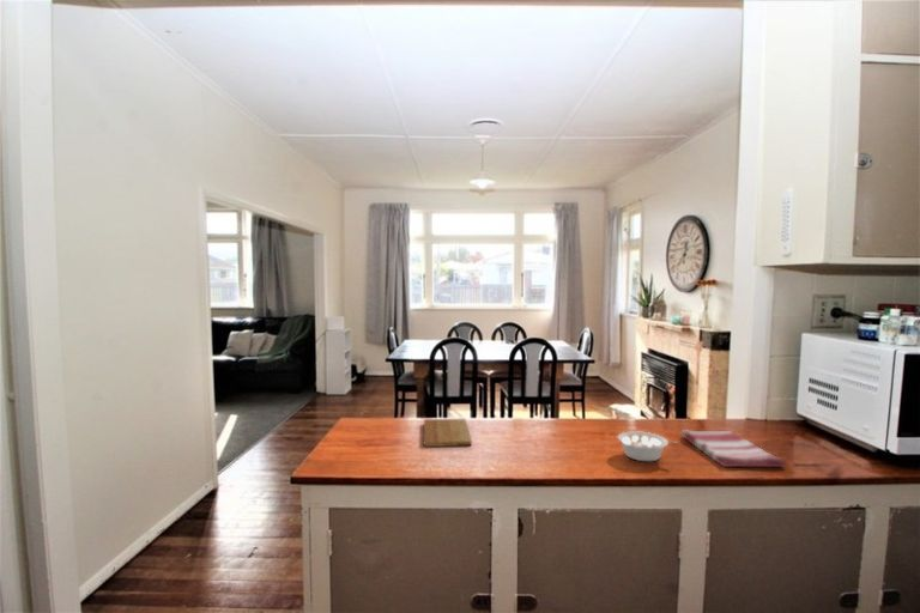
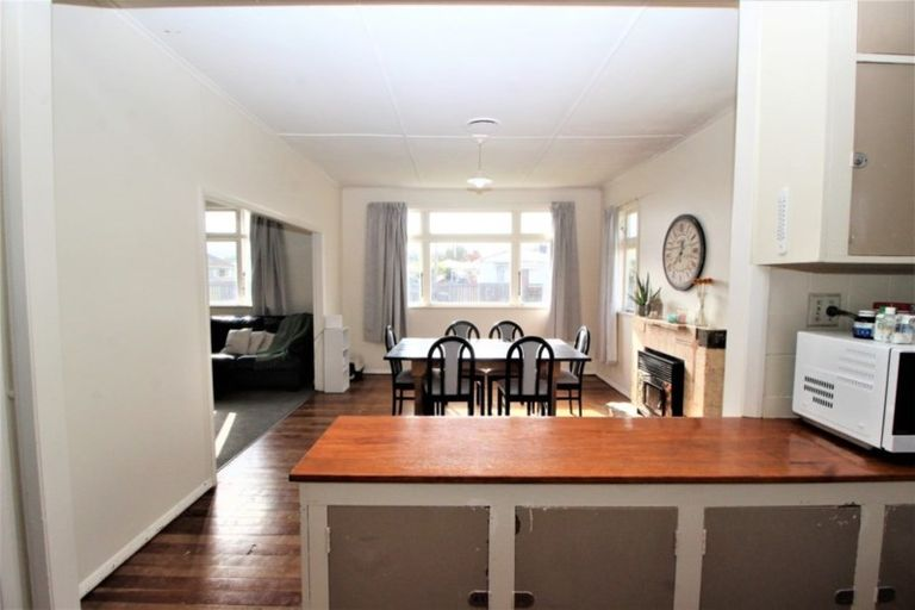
- legume [617,430,680,462]
- cutting board [423,418,473,448]
- dish towel [680,429,787,468]
